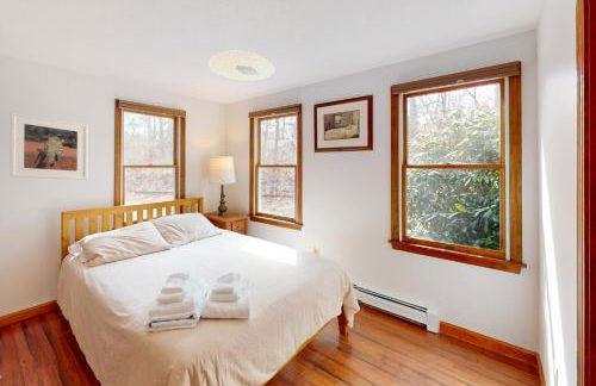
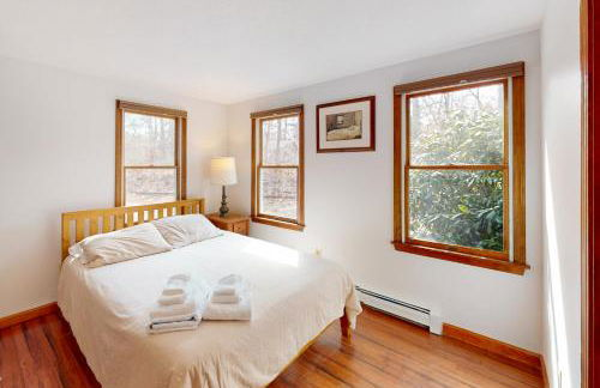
- ceiling light [207,50,277,83]
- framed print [10,111,89,181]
